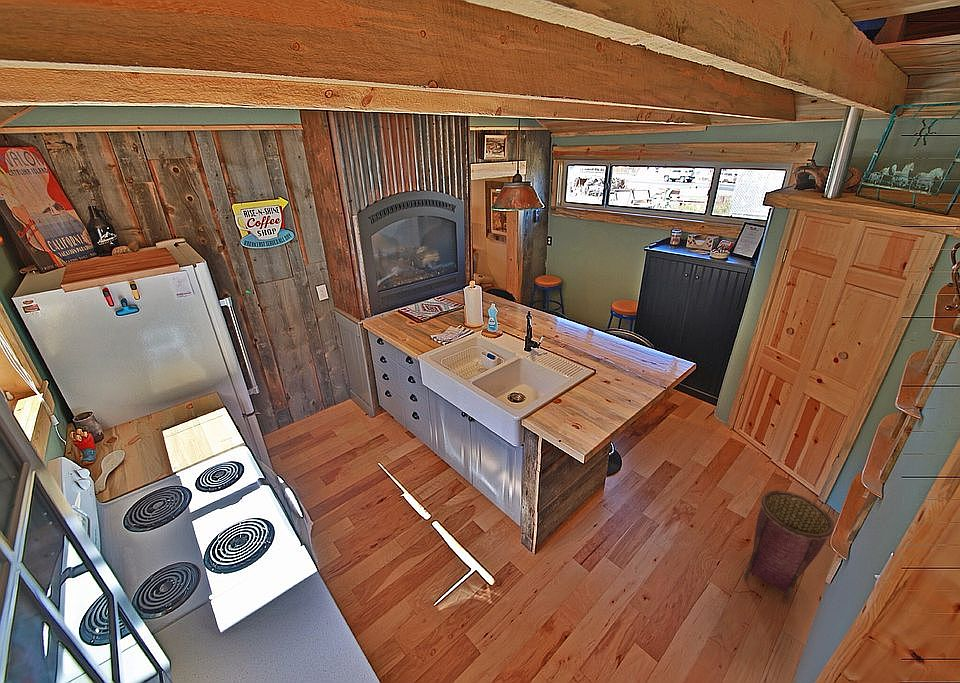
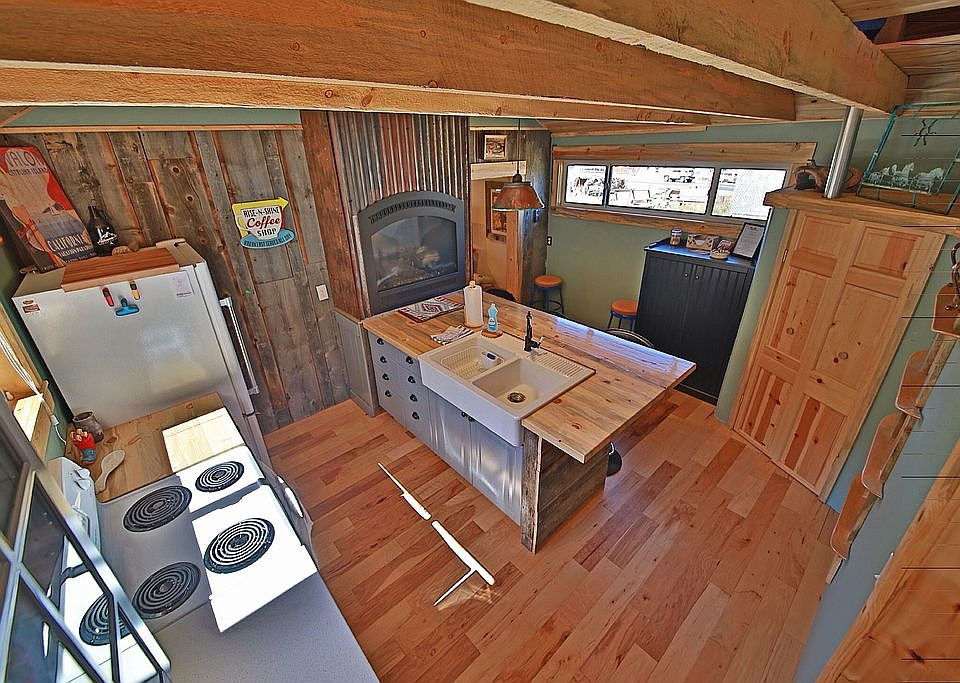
- woven basket [743,490,835,604]
